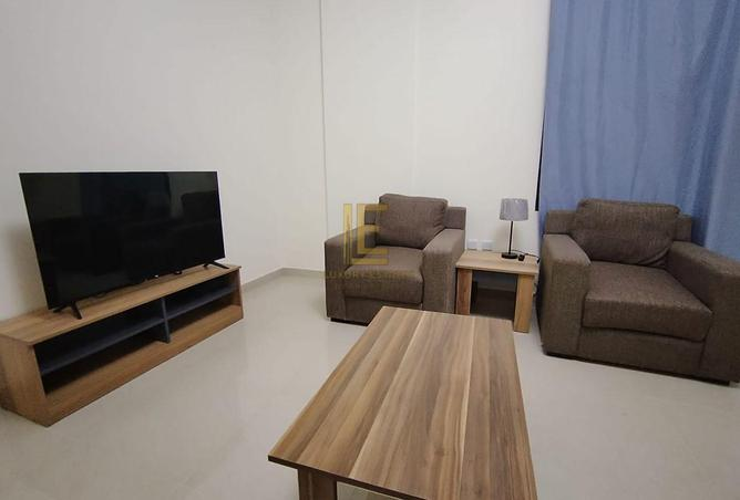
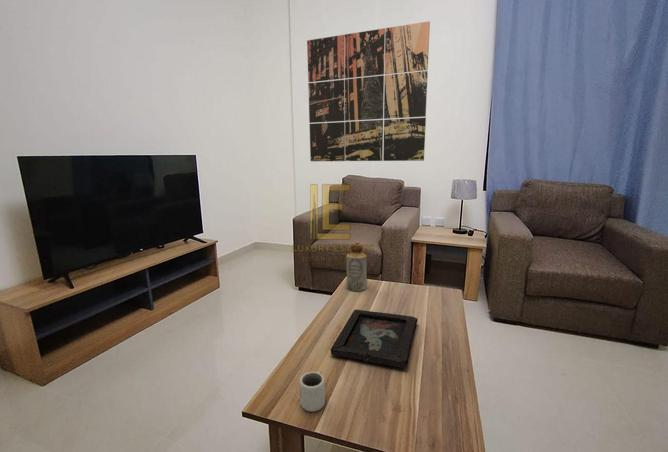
+ cup [299,370,326,413]
+ wall art [306,20,431,162]
+ bottle [345,242,368,292]
+ decorative tray [329,308,419,369]
